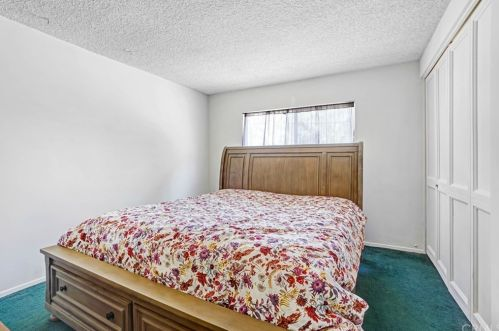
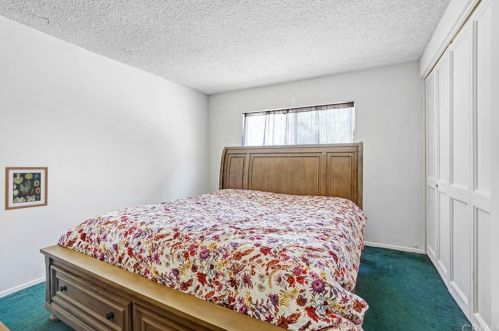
+ wall art [4,166,49,211]
